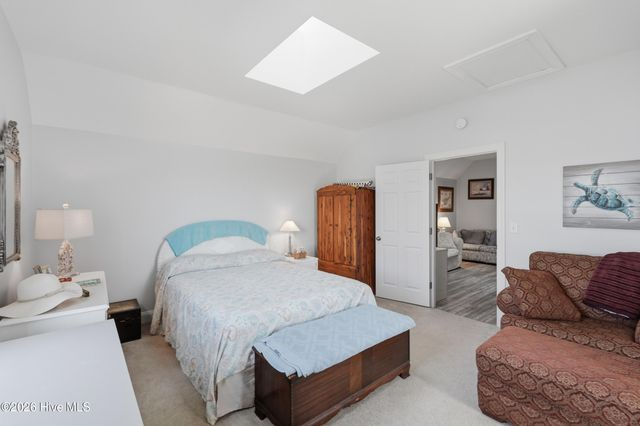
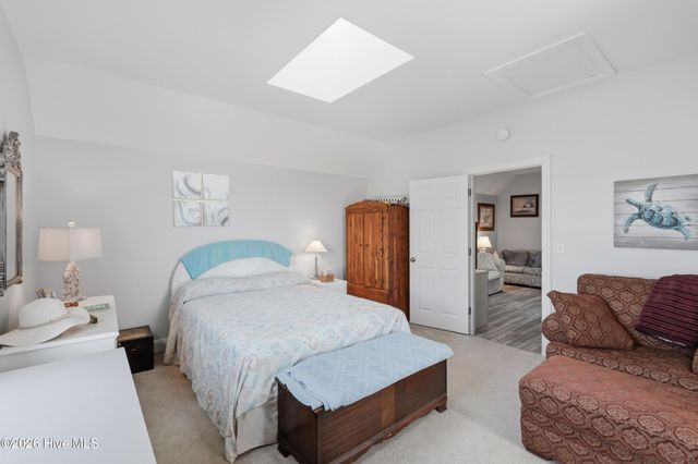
+ wall art [171,170,230,228]
